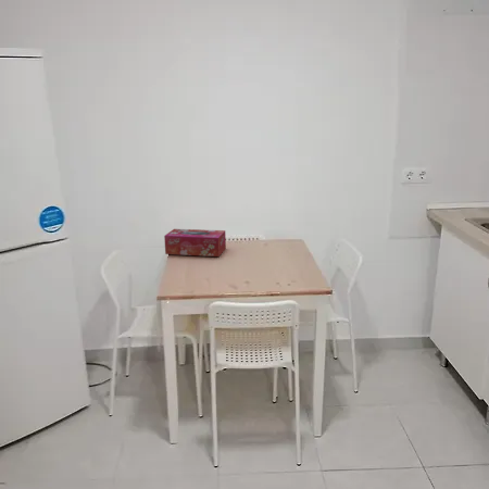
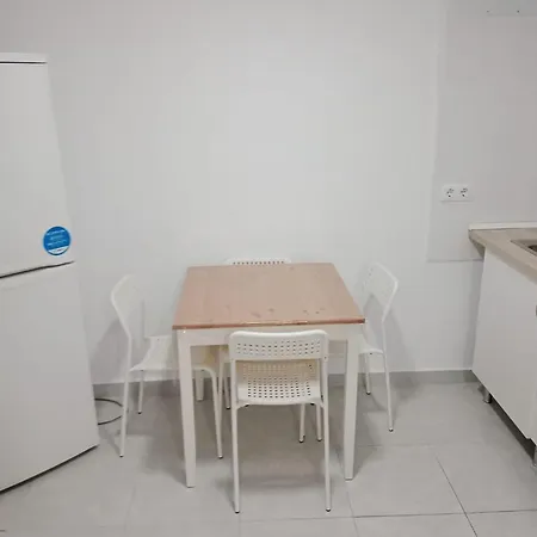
- tissue box [163,228,227,258]
